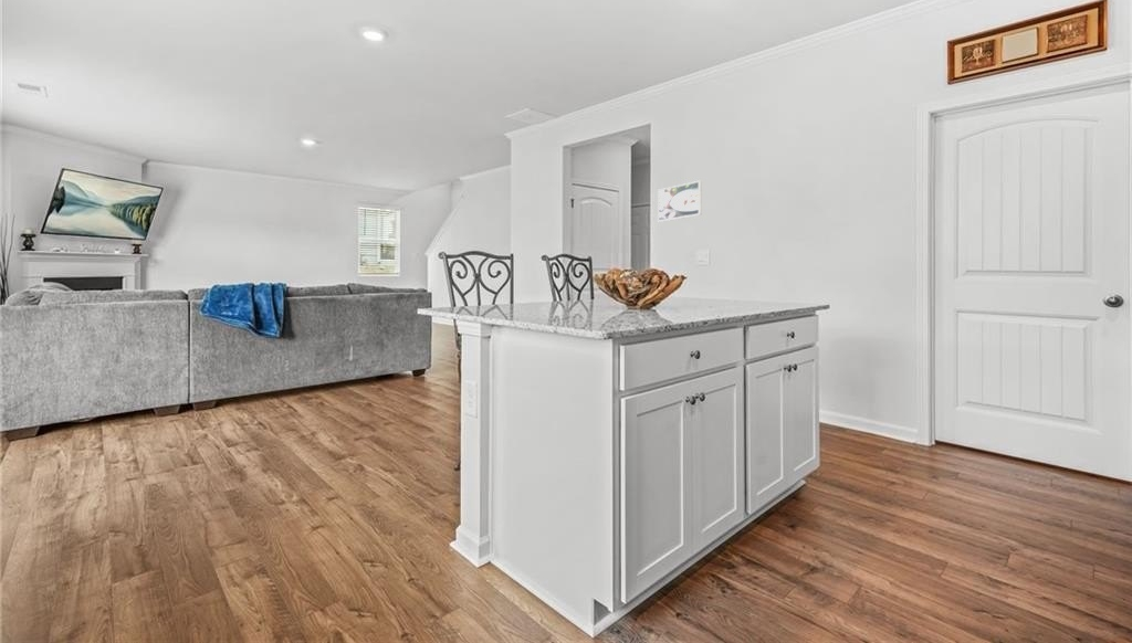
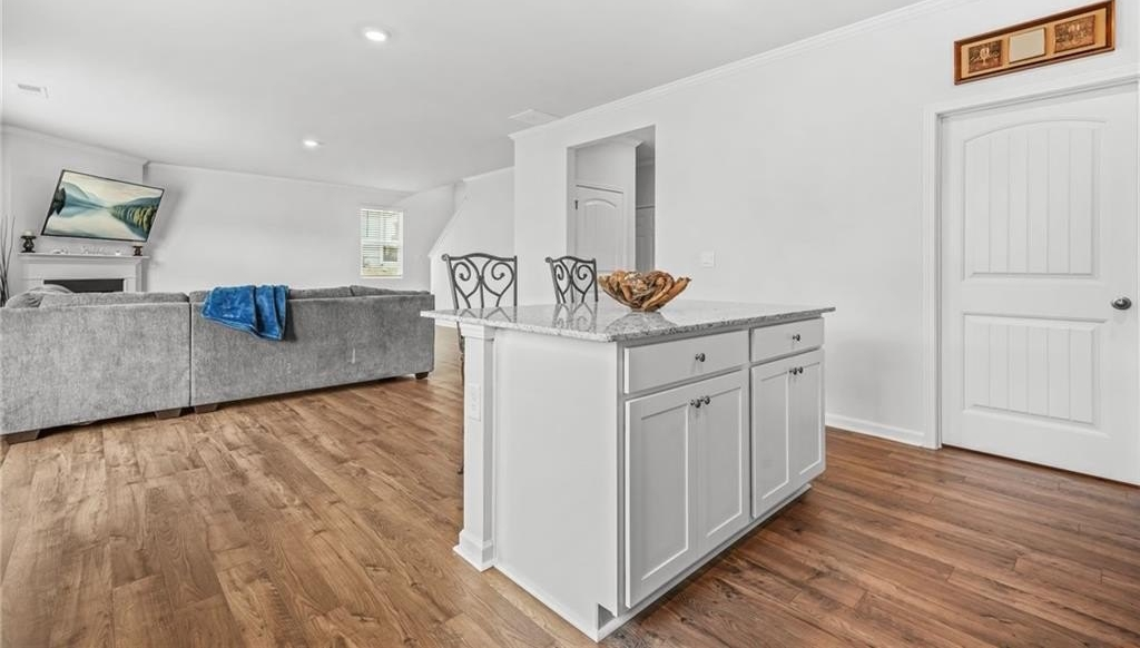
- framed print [657,180,703,223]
